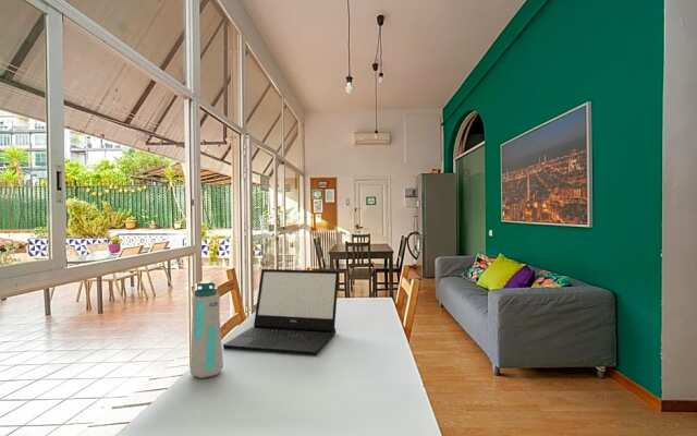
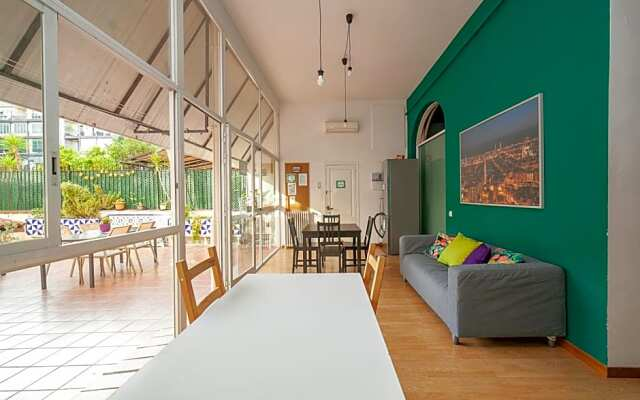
- laptop computer [222,268,340,356]
- water bottle [189,280,224,379]
